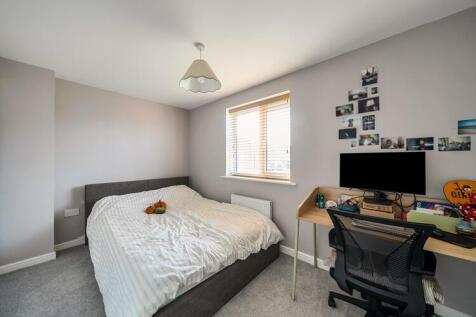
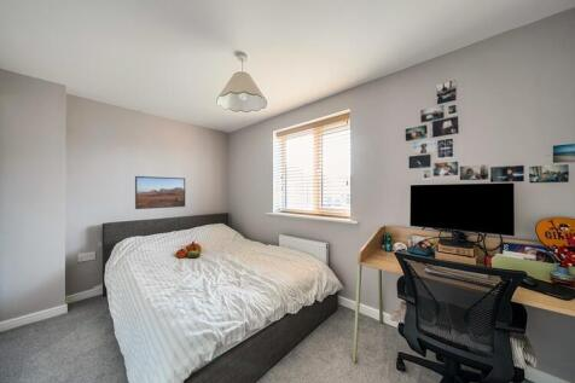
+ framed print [134,175,186,210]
